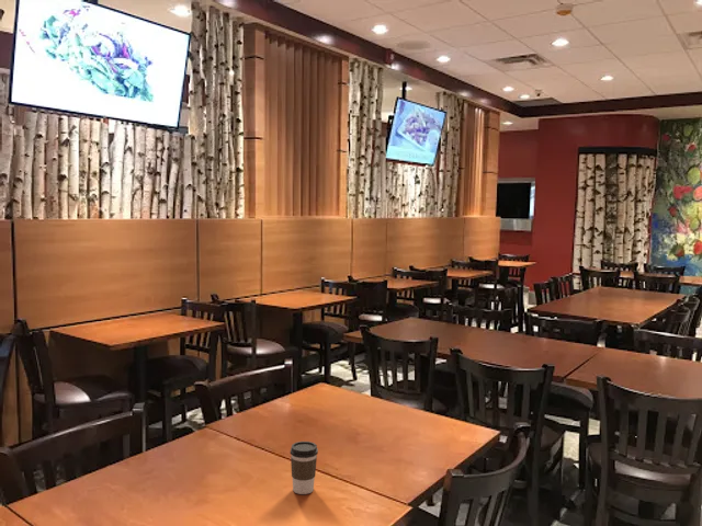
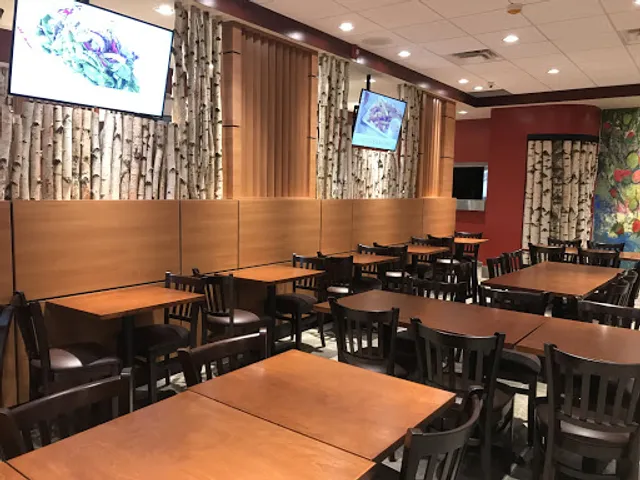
- coffee cup [290,441,319,495]
